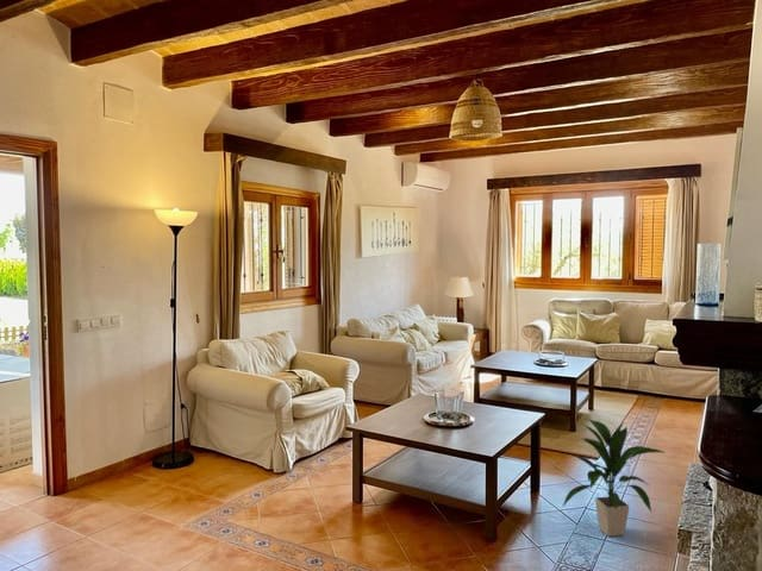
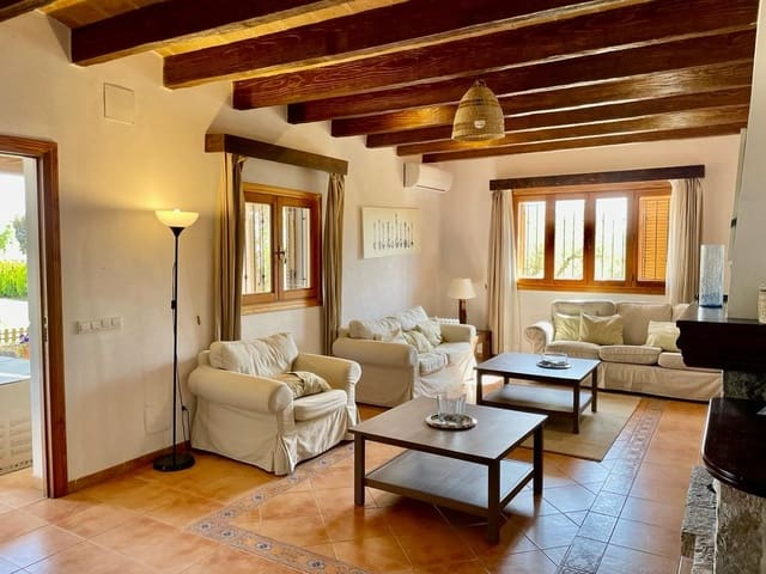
- indoor plant [561,418,664,538]
